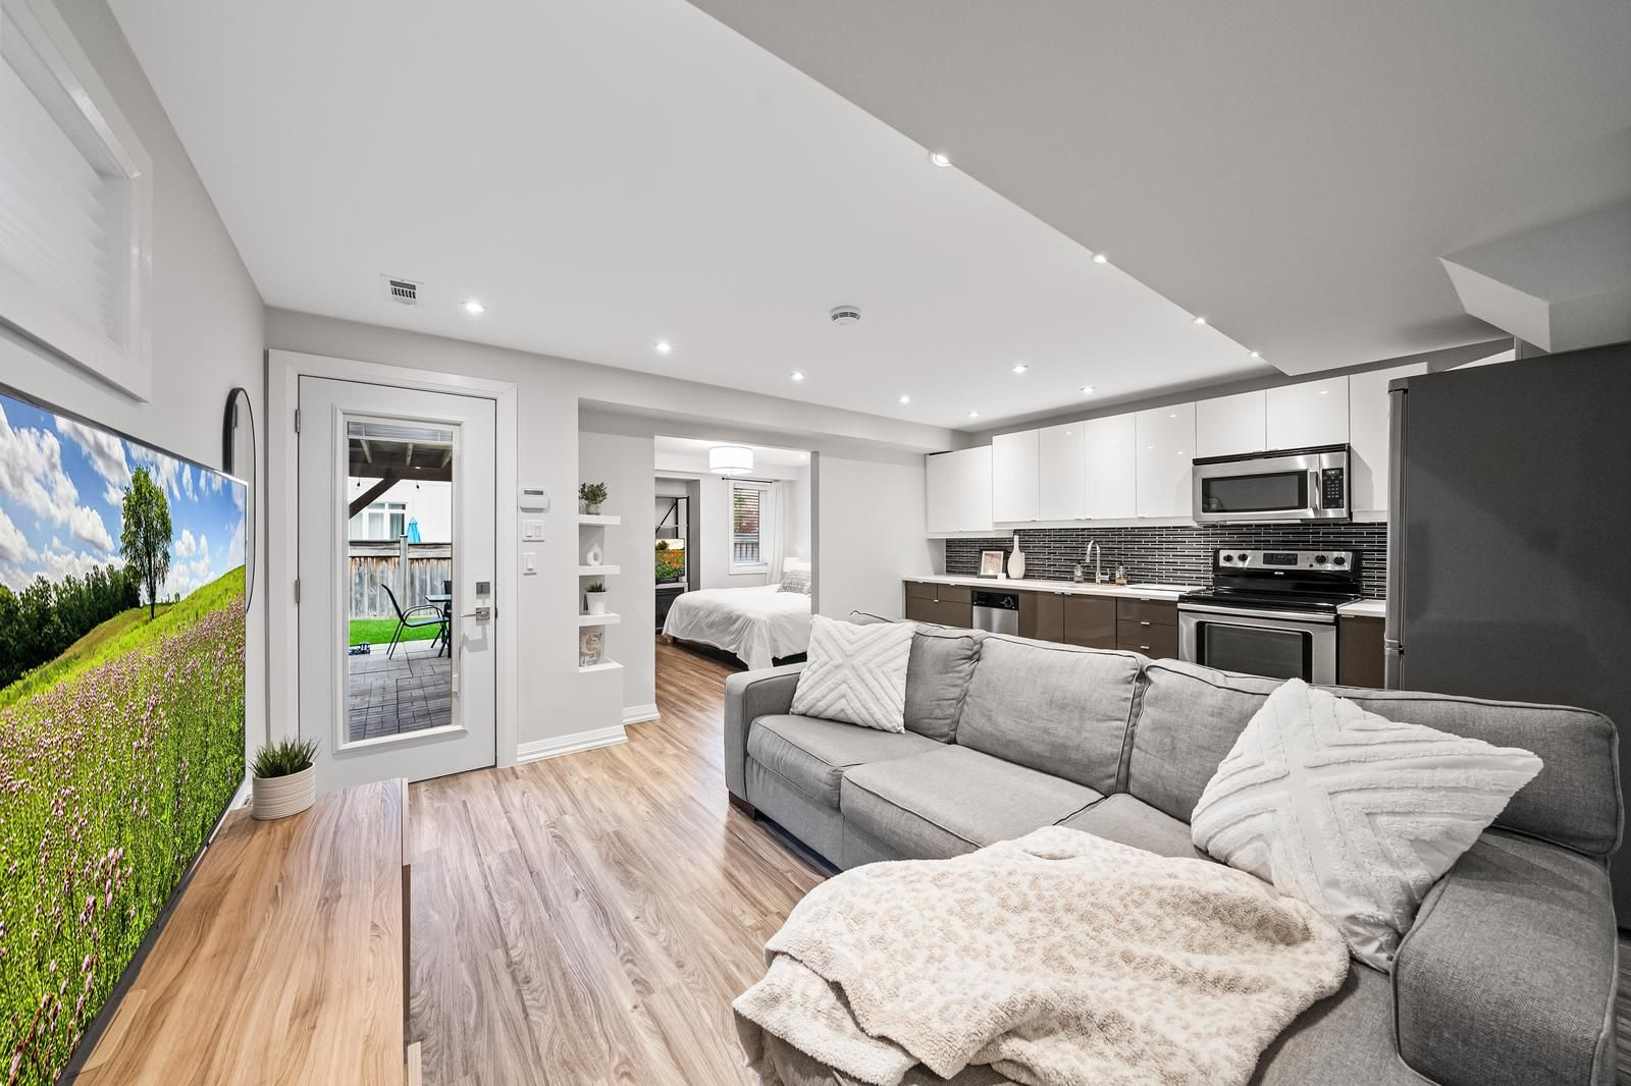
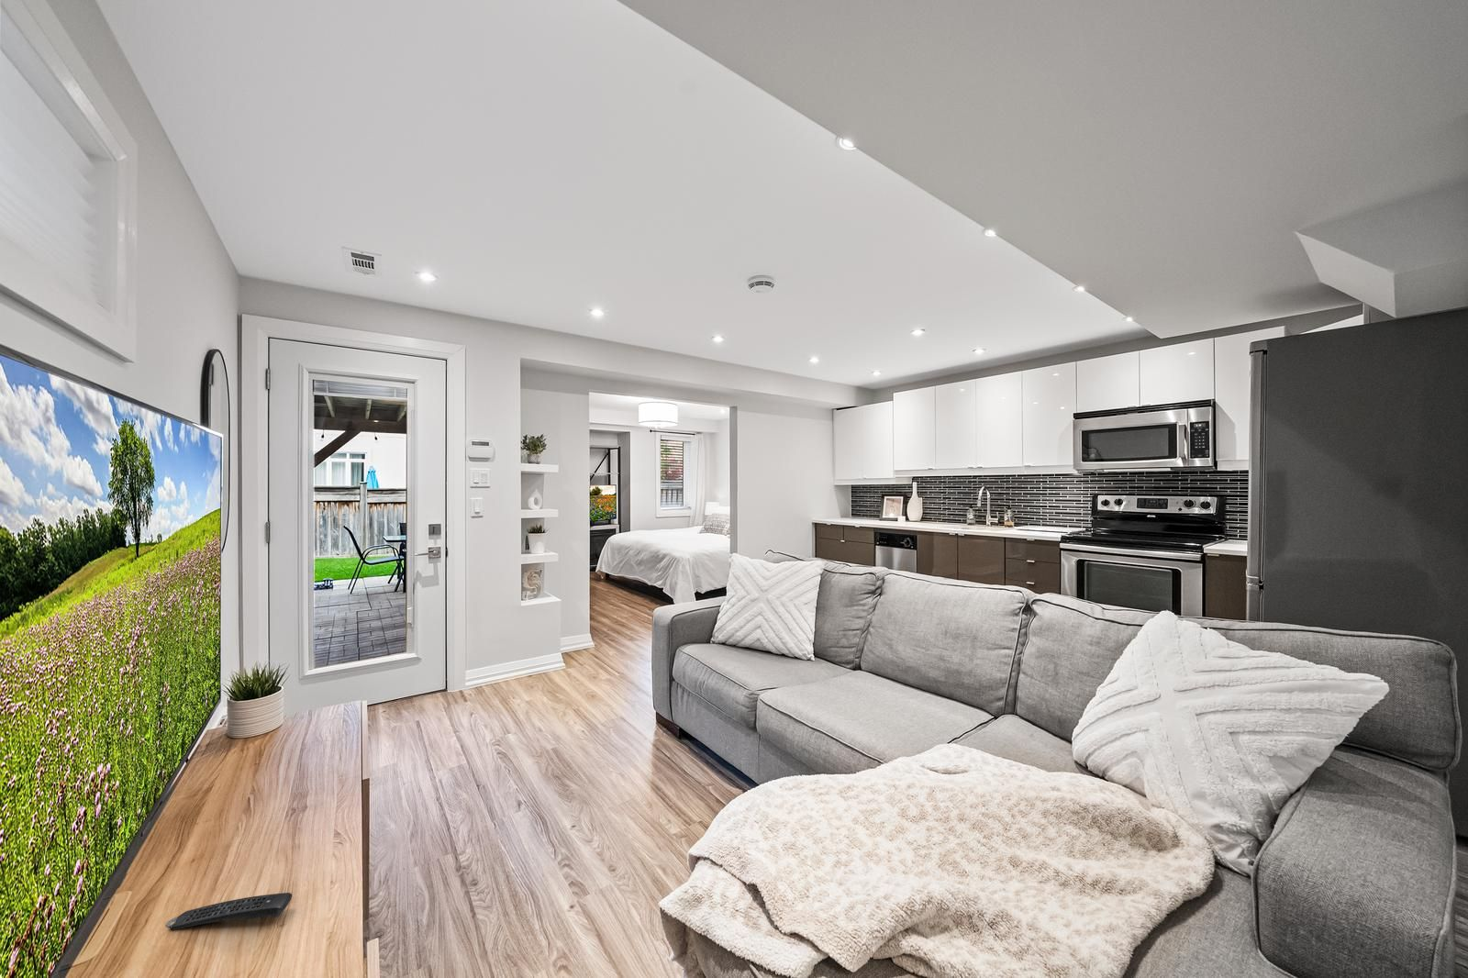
+ remote control [165,892,293,930]
